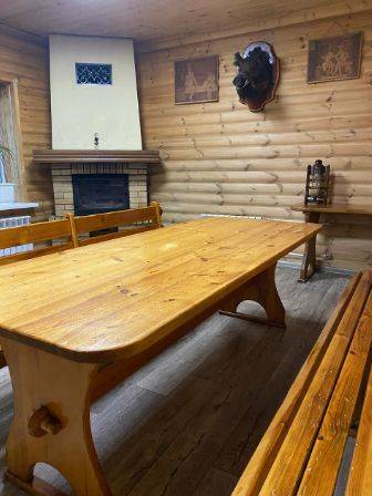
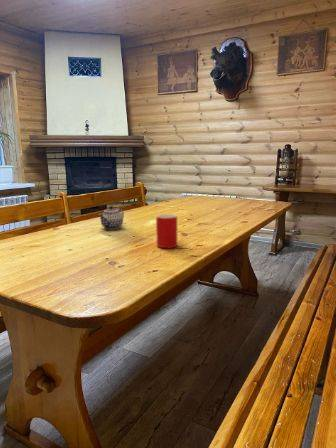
+ cup [155,213,178,249]
+ teapot [98,205,125,230]
